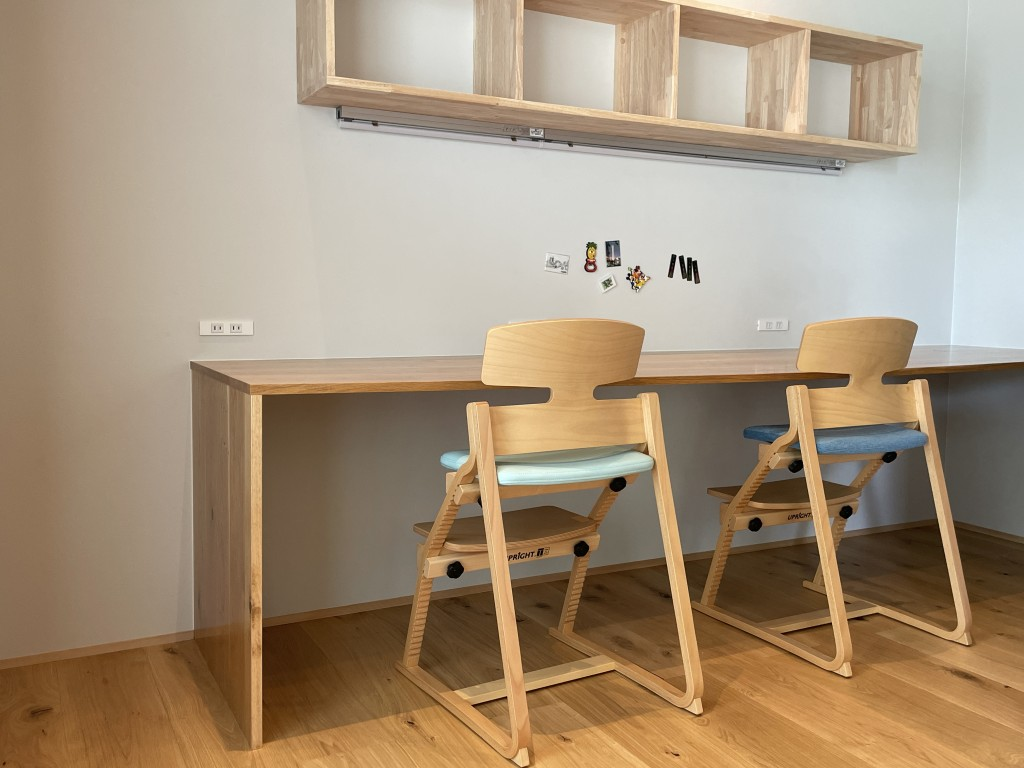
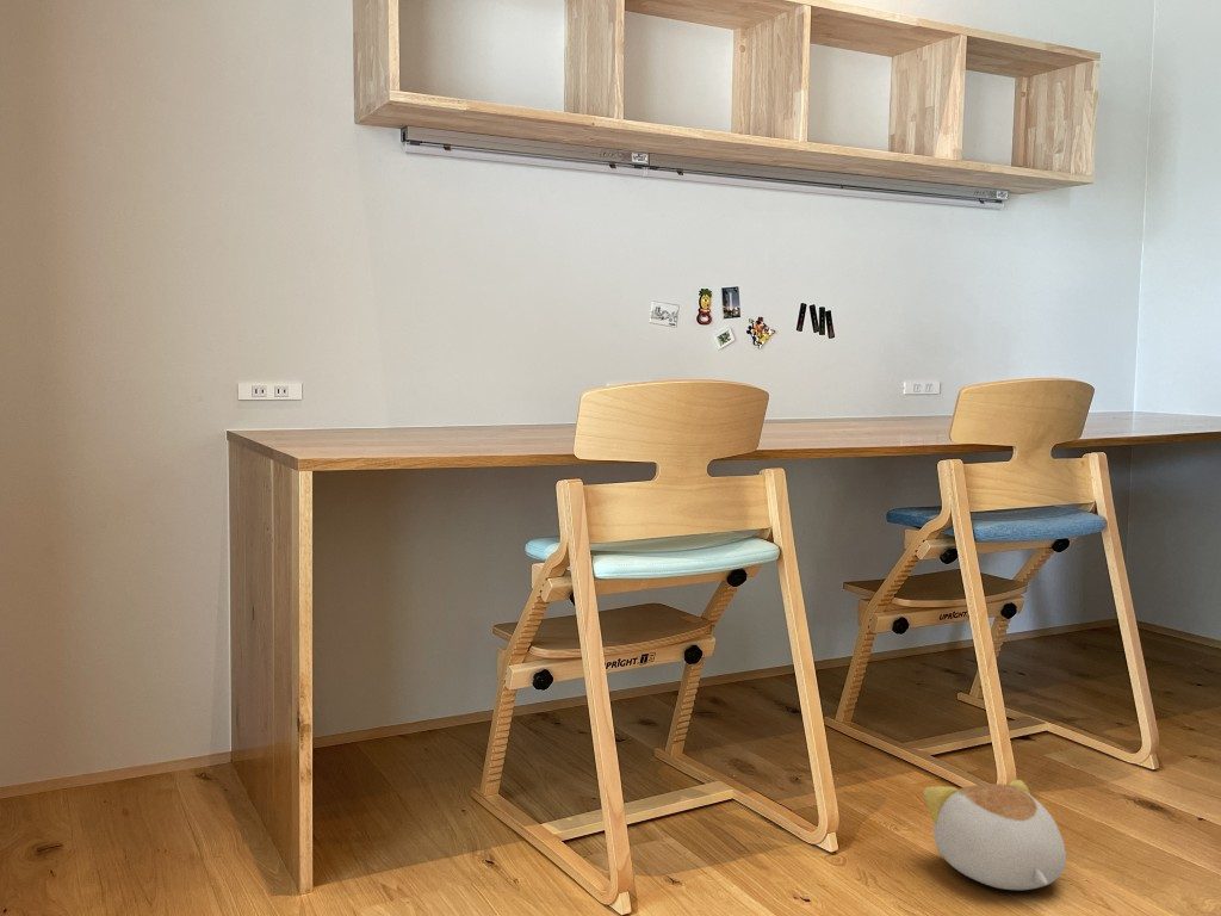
+ plush toy [922,779,1067,891]
